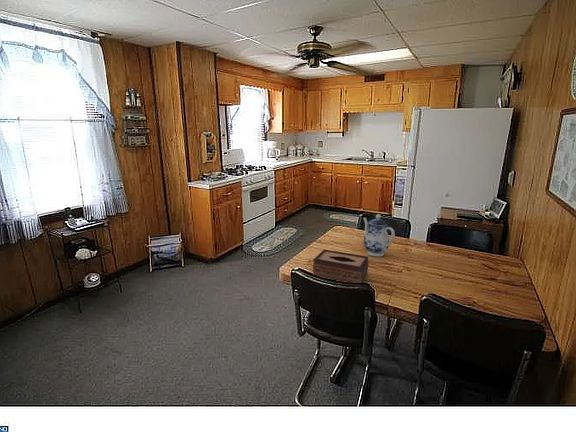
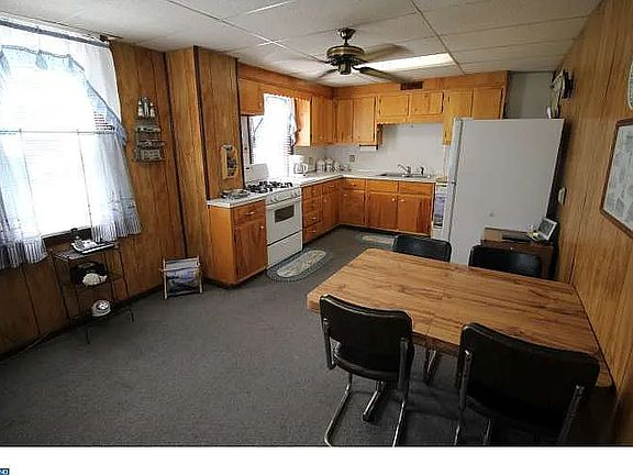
- tissue box [312,249,369,283]
- teapot [362,213,396,257]
